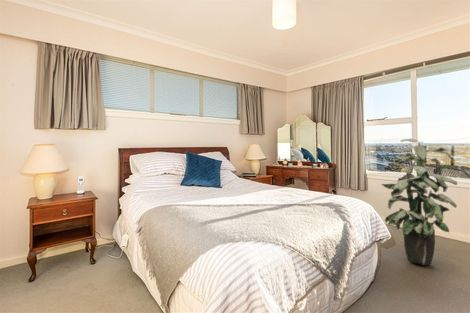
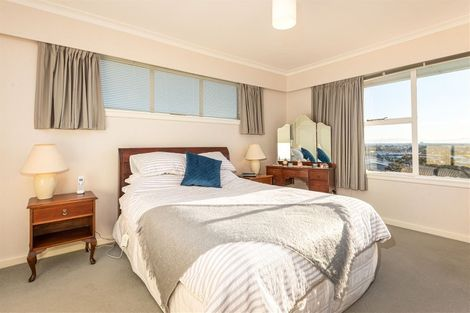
- indoor plant [380,138,458,266]
